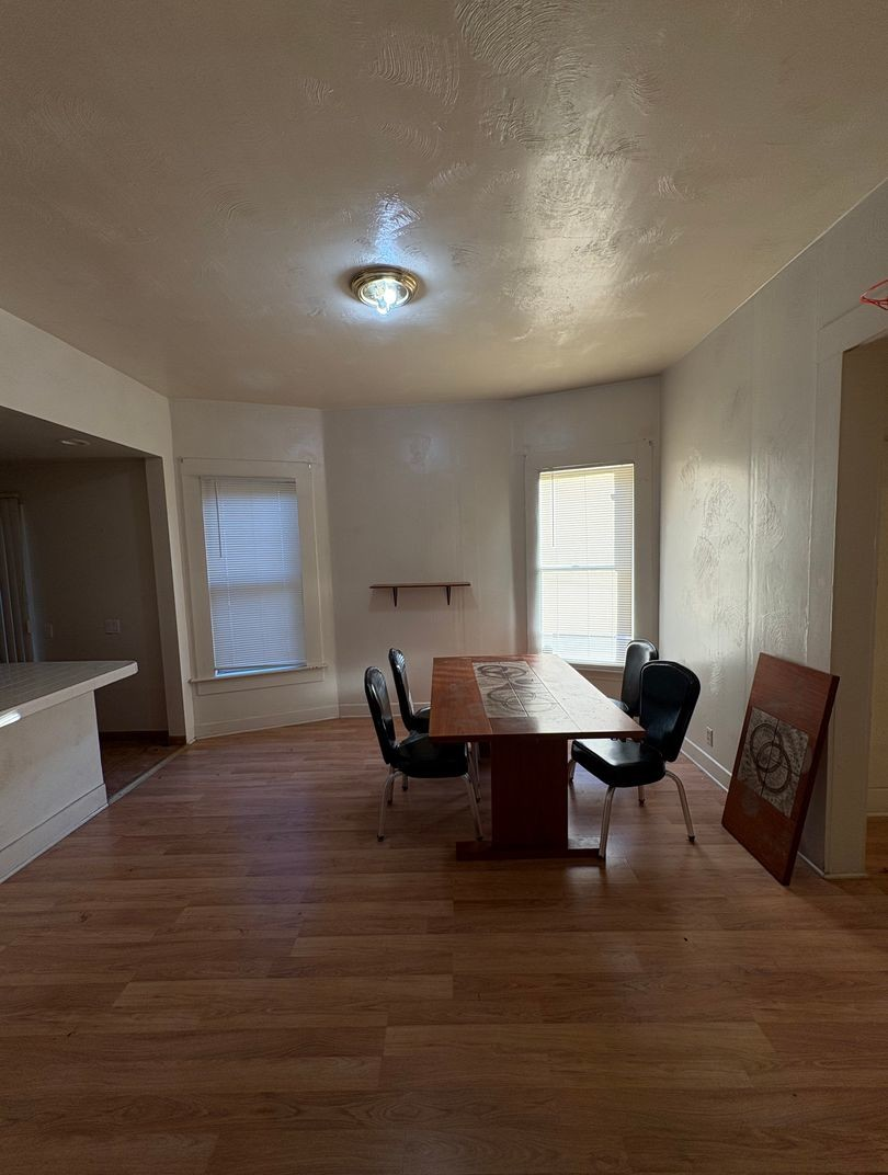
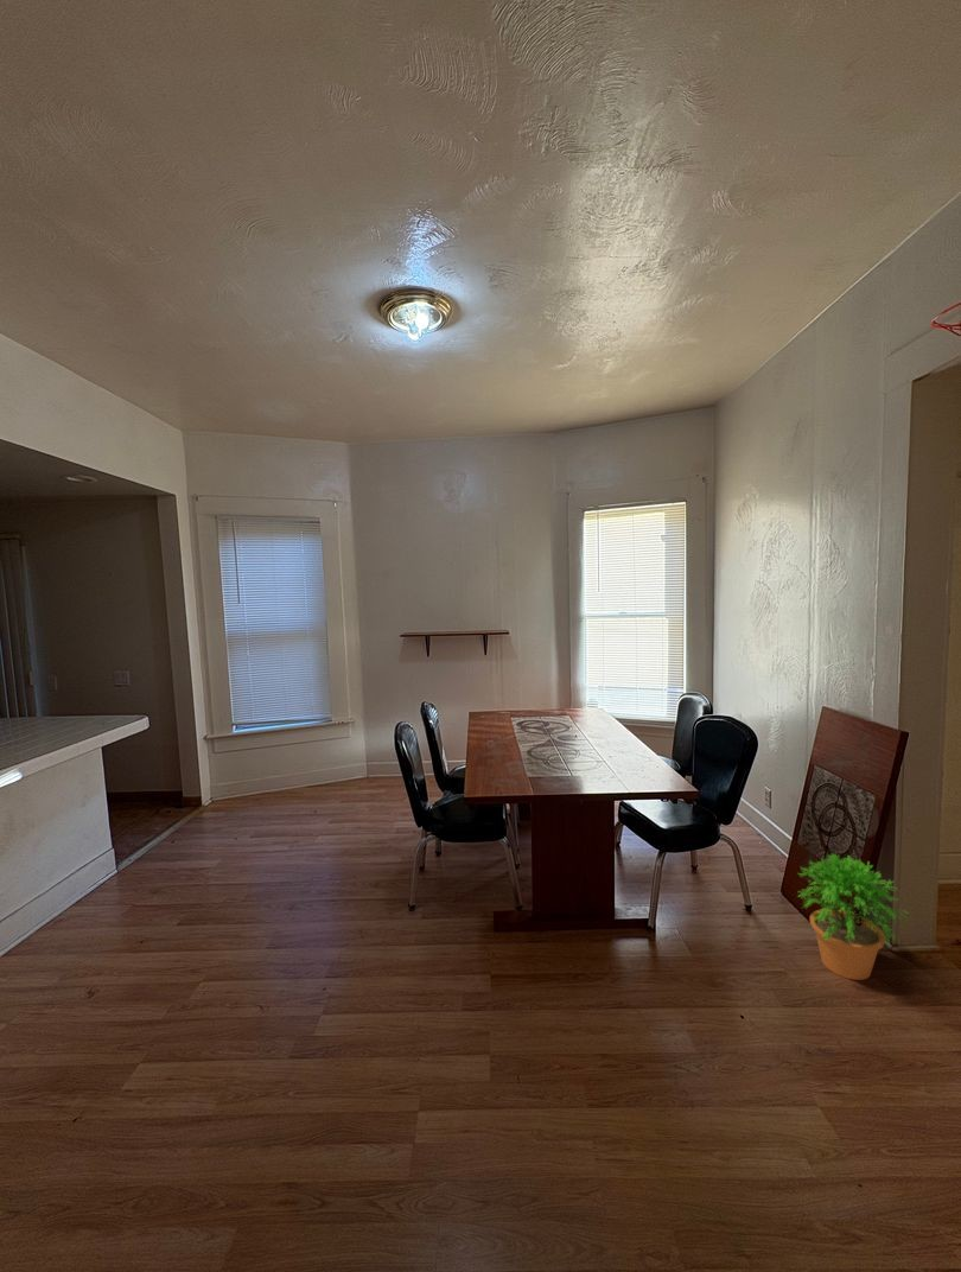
+ potted plant [796,852,910,981]
